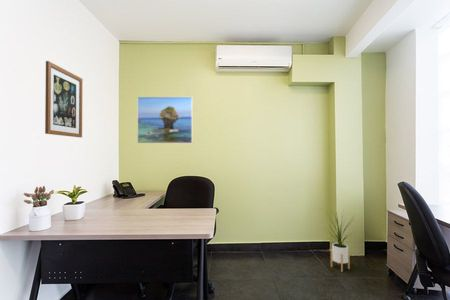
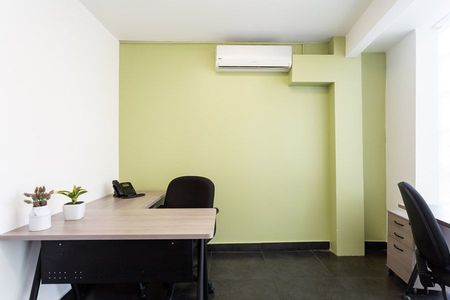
- house plant [324,208,356,273]
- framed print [136,96,193,144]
- wall art [44,60,84,138]
